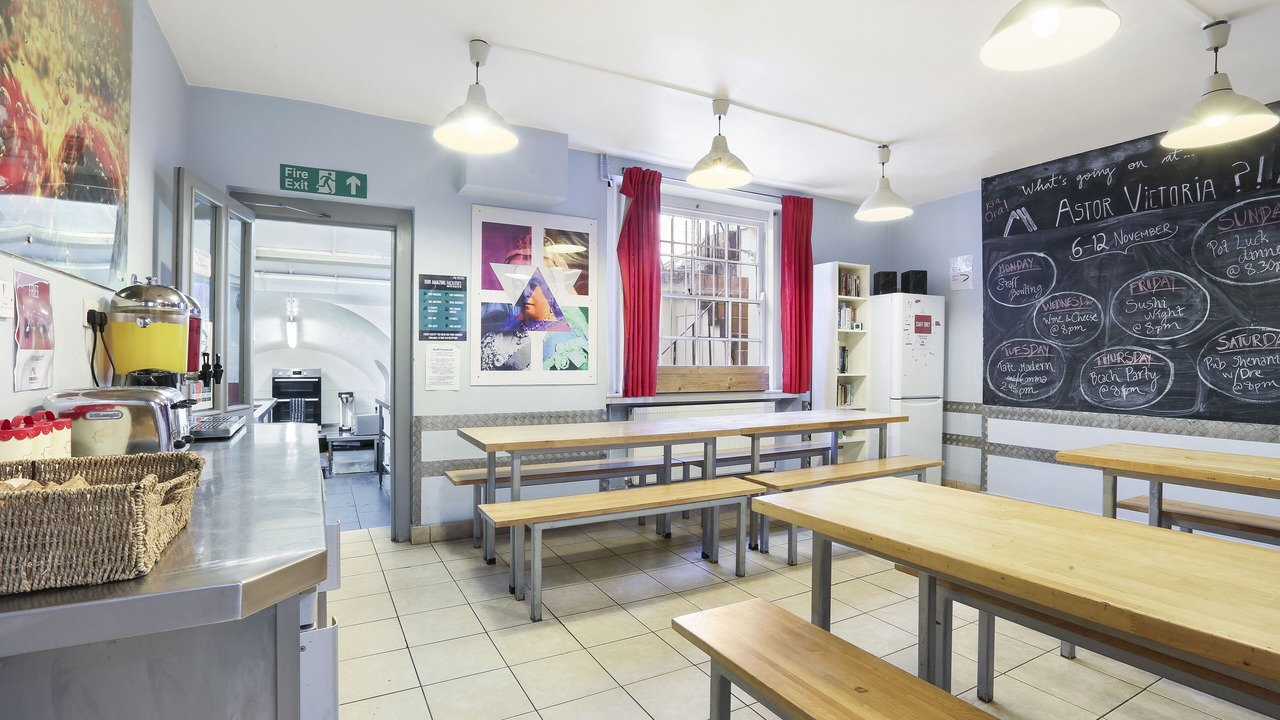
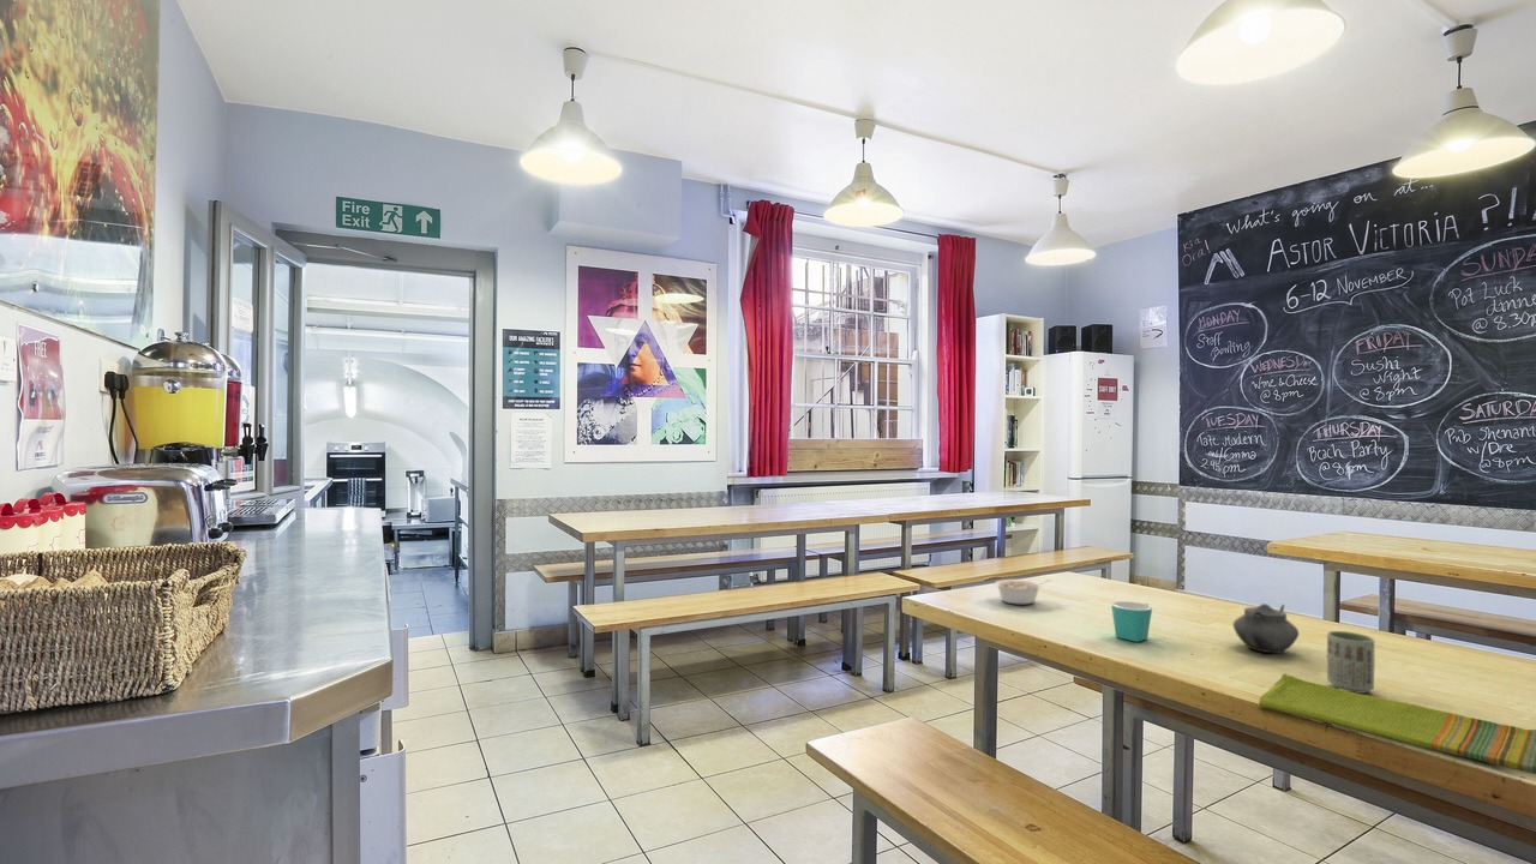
+ teapot [1232,602,1300,654]
+ dish towel [1258,673,1536,775]
+ mug [1110,600,1153,643]
+ legume [994,578,1052,605]
+ cup [1326,630,1375,695]
